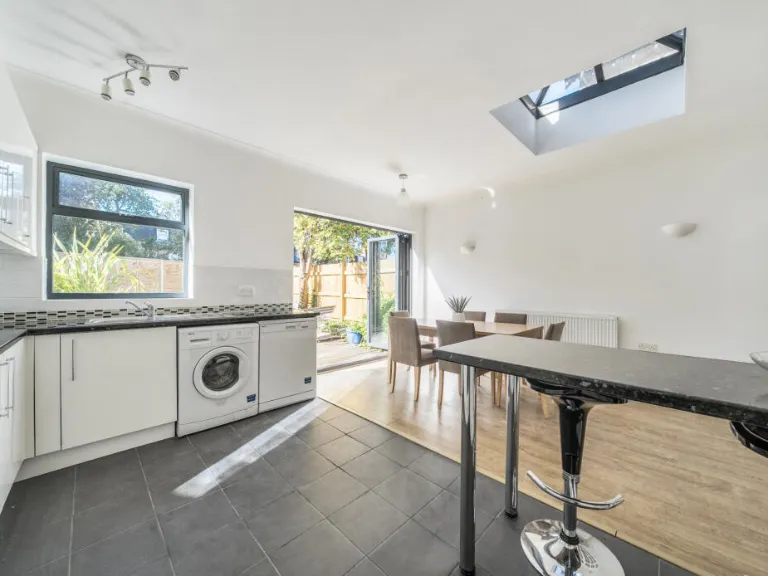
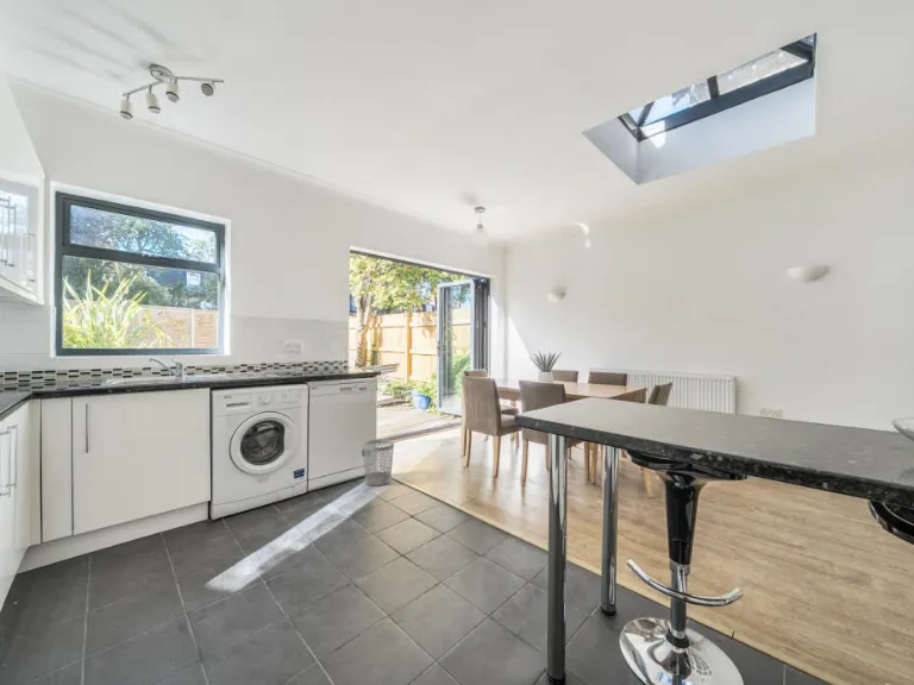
+ wastebasket [362,438,395,486]
